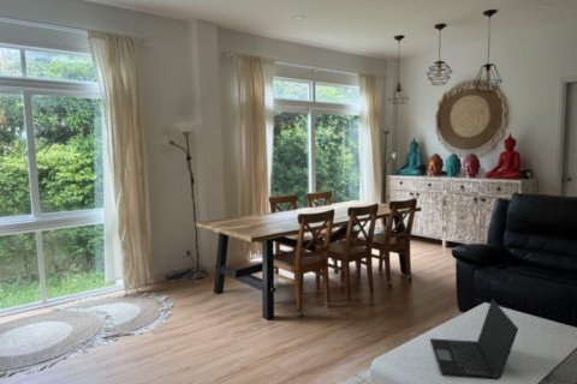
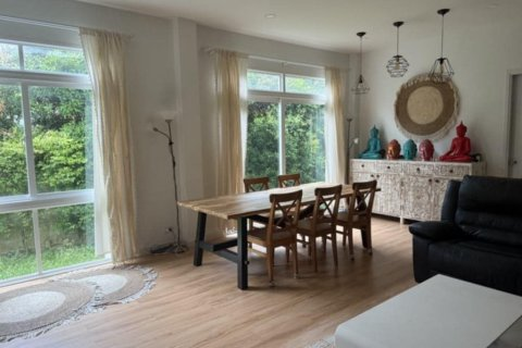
- laptop [429,298,519,382]
